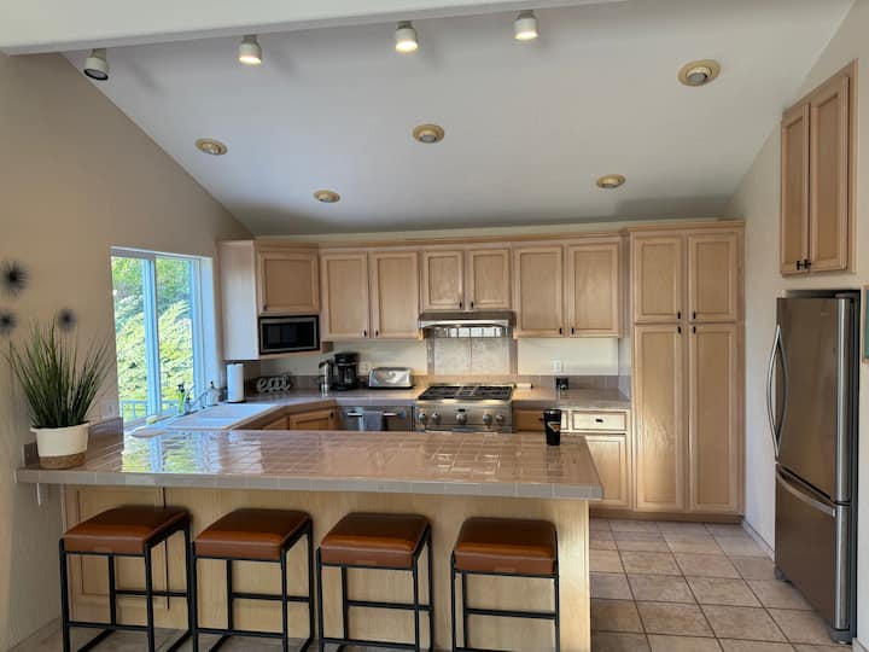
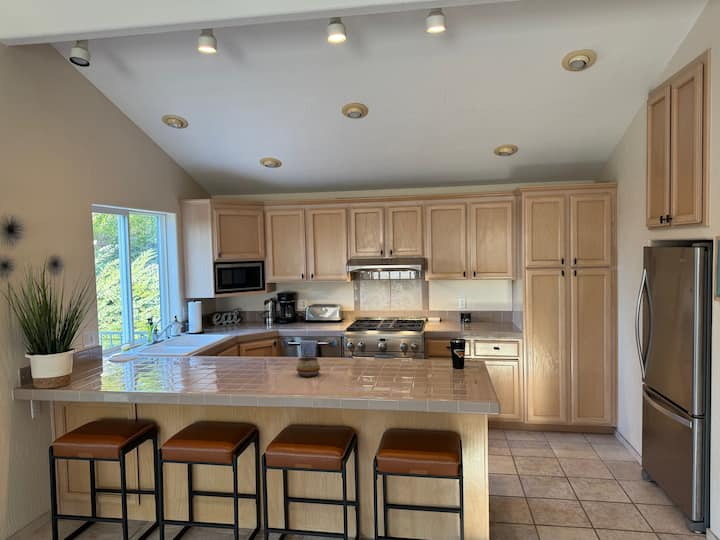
+ decorative bowl [295,356,321,378]
